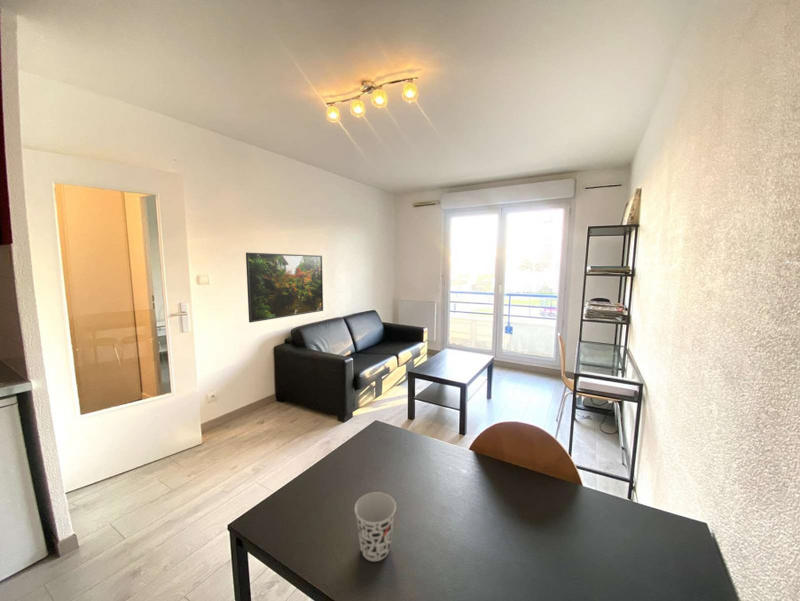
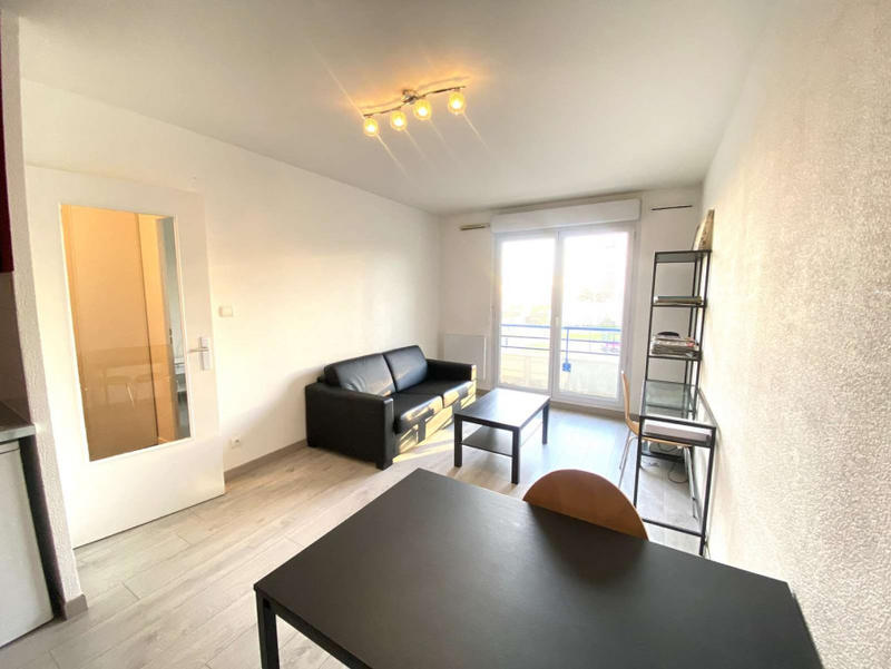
- cup [354,491,397,562]
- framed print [245,252,324,324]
